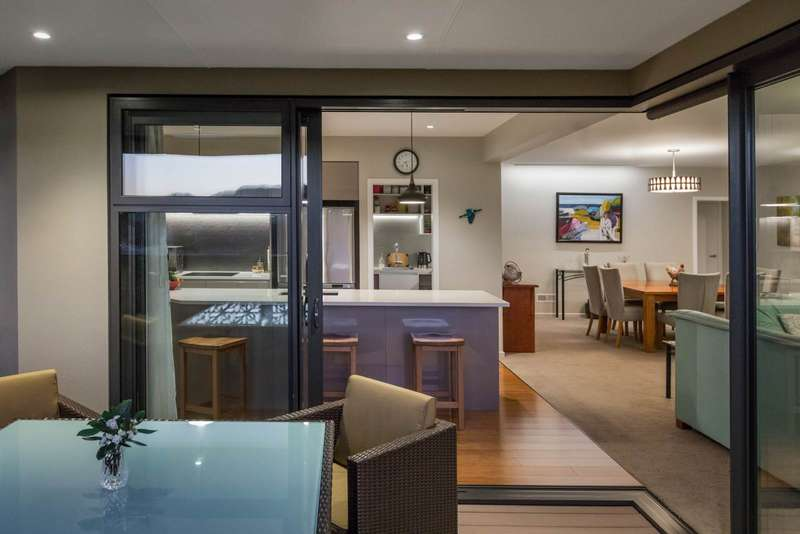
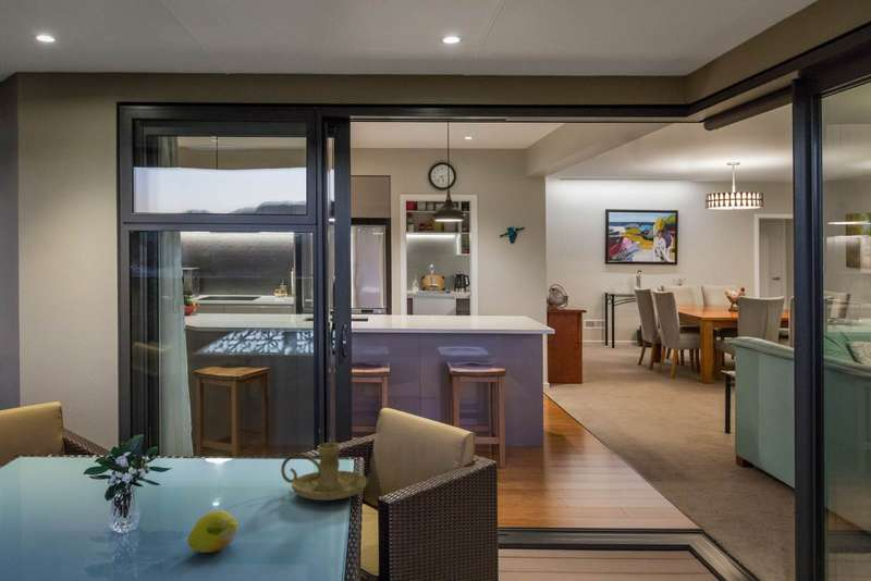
+ fruit [187,509,240,554]
+ candle holder [280,442,368,502]
